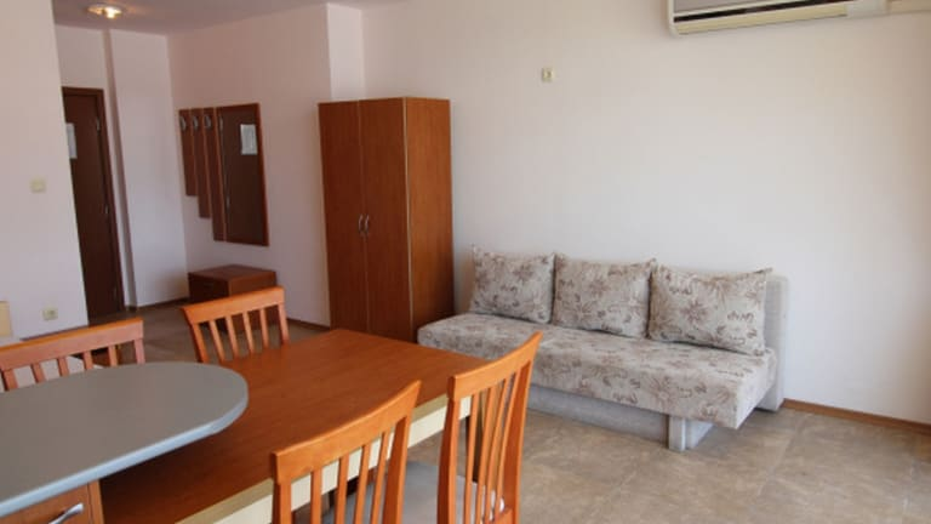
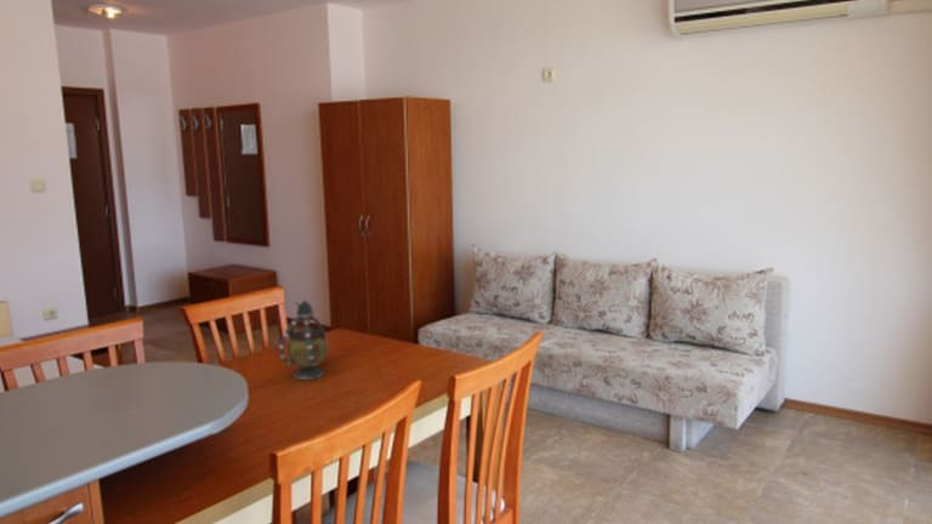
+ teapot [278,300,331,381]
